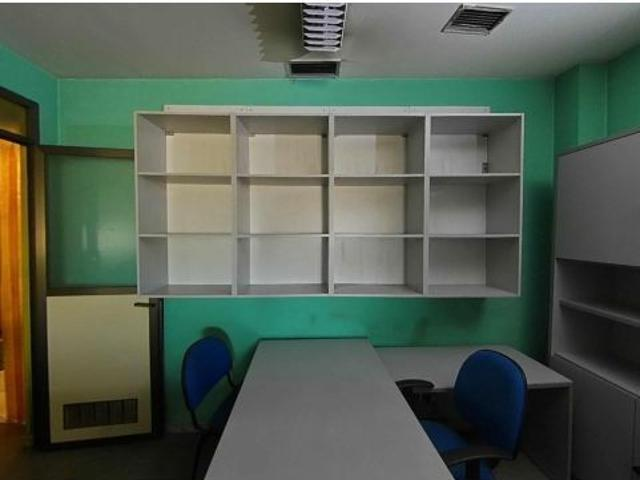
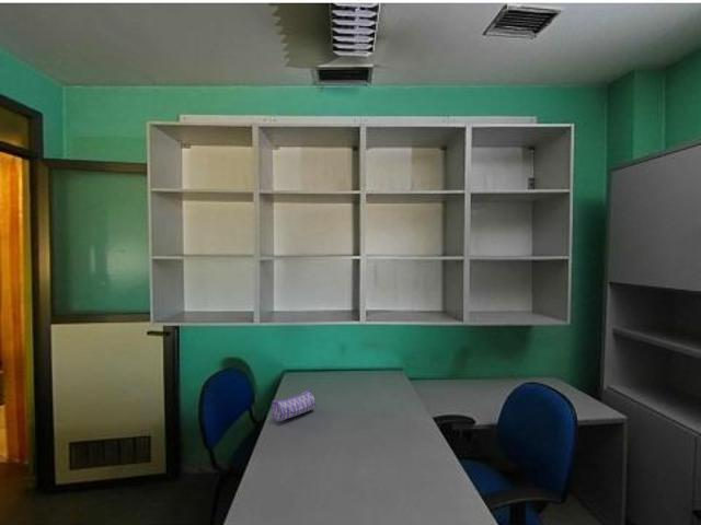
+ pencil case [271,388,317,422]
